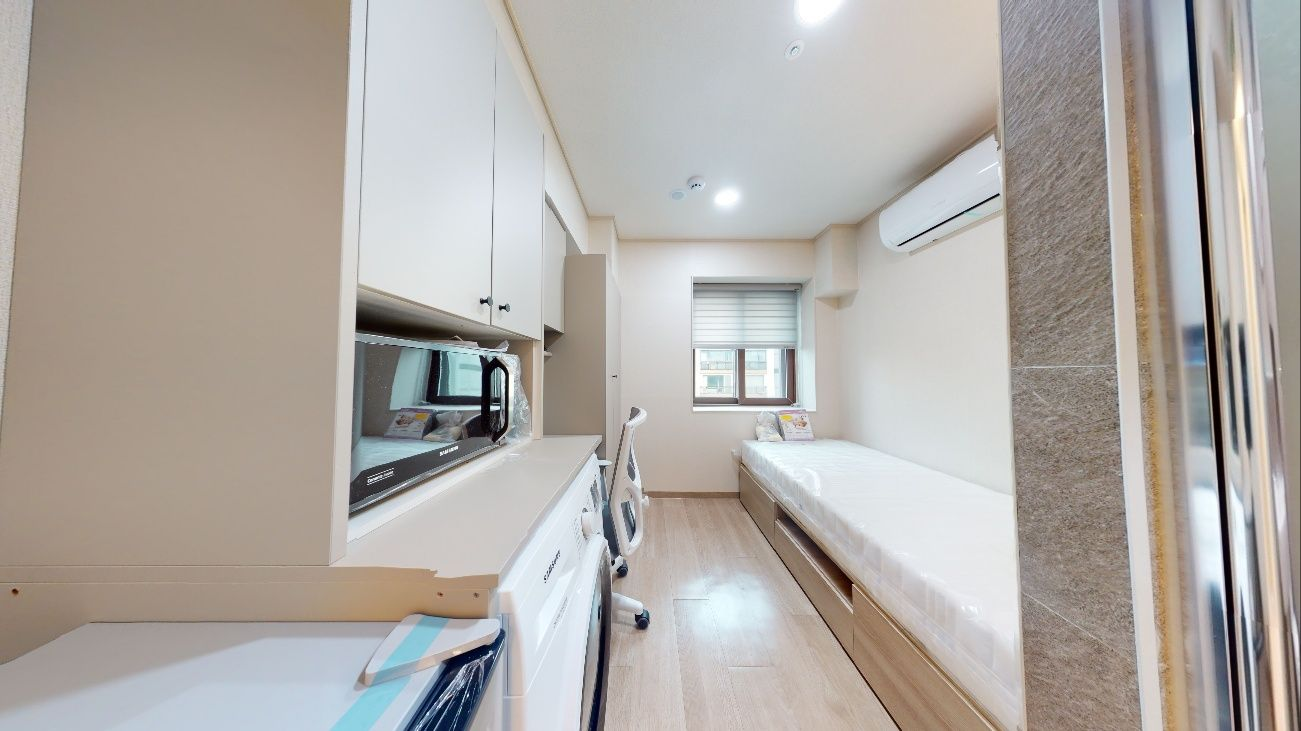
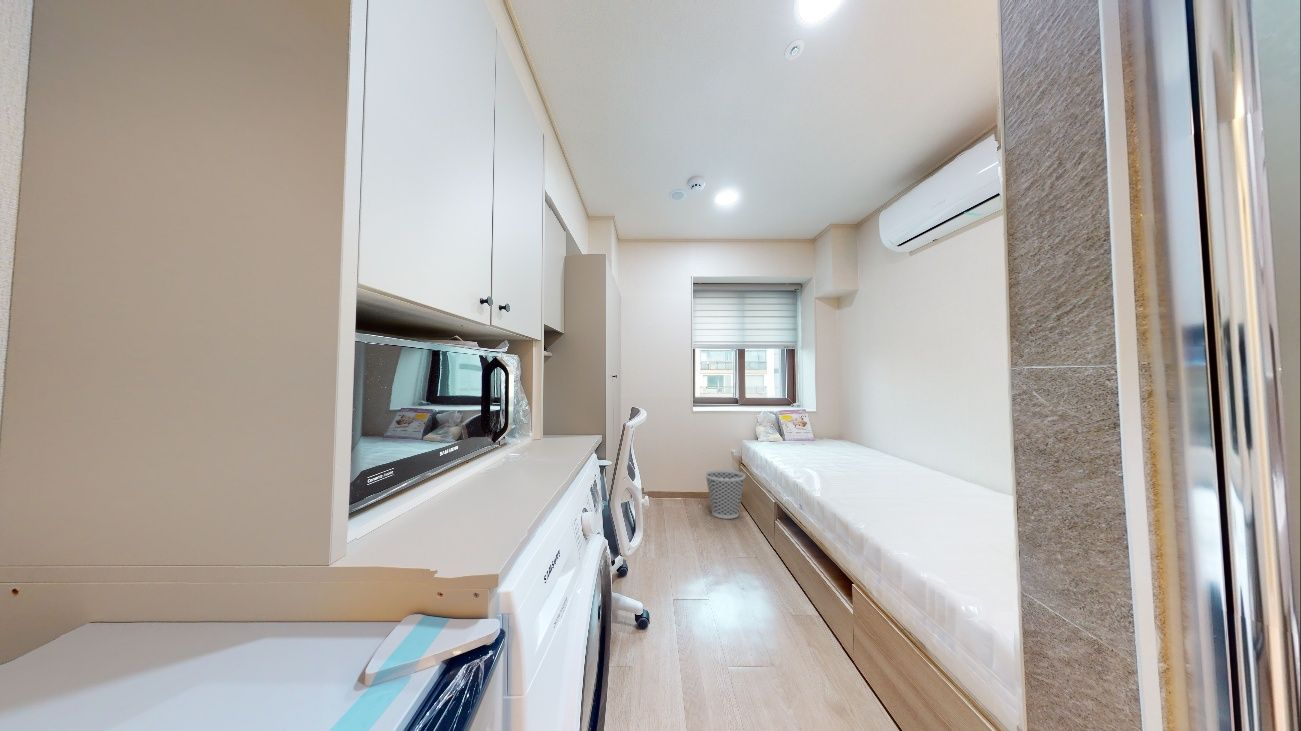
+ wastebasket [704,469,746,520]
